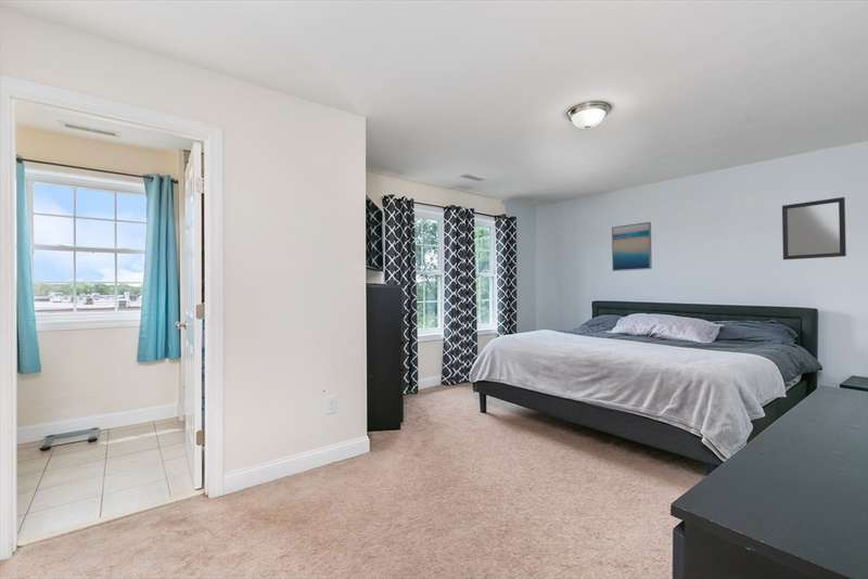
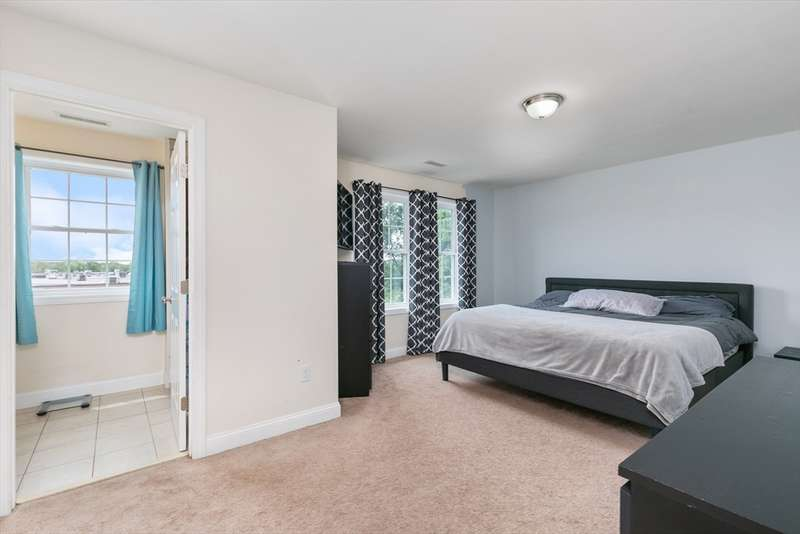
- wall art [611,221,653,272]
- home mirror [781,196,847,261]
